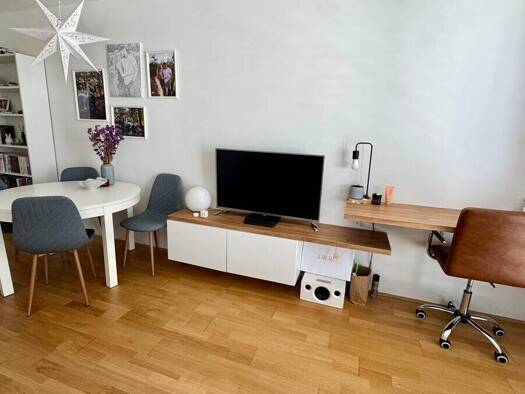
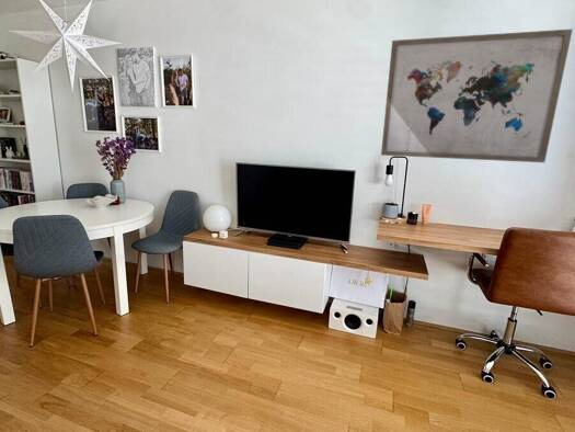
+ wall art [380,29,574,163]
